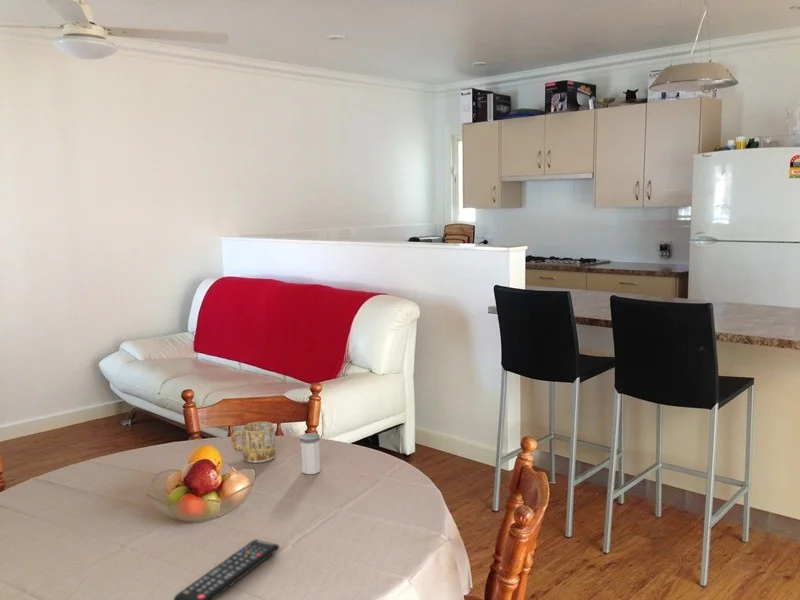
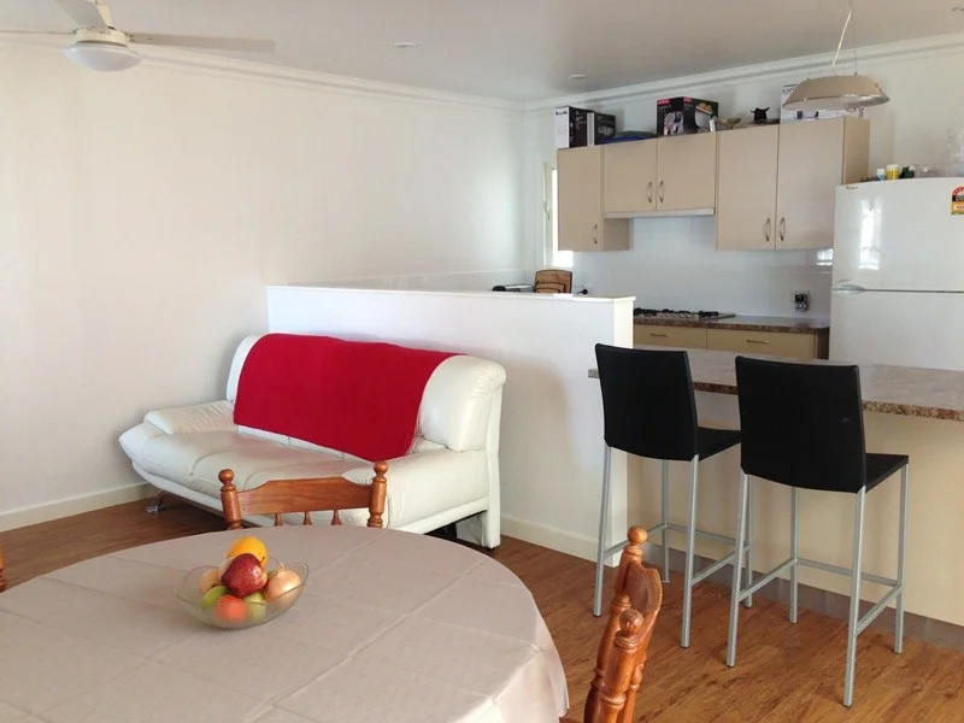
- salt shaker [299,432,321,475]
- remote control [173,539,280,600]
- mug [230,421,276,464]
